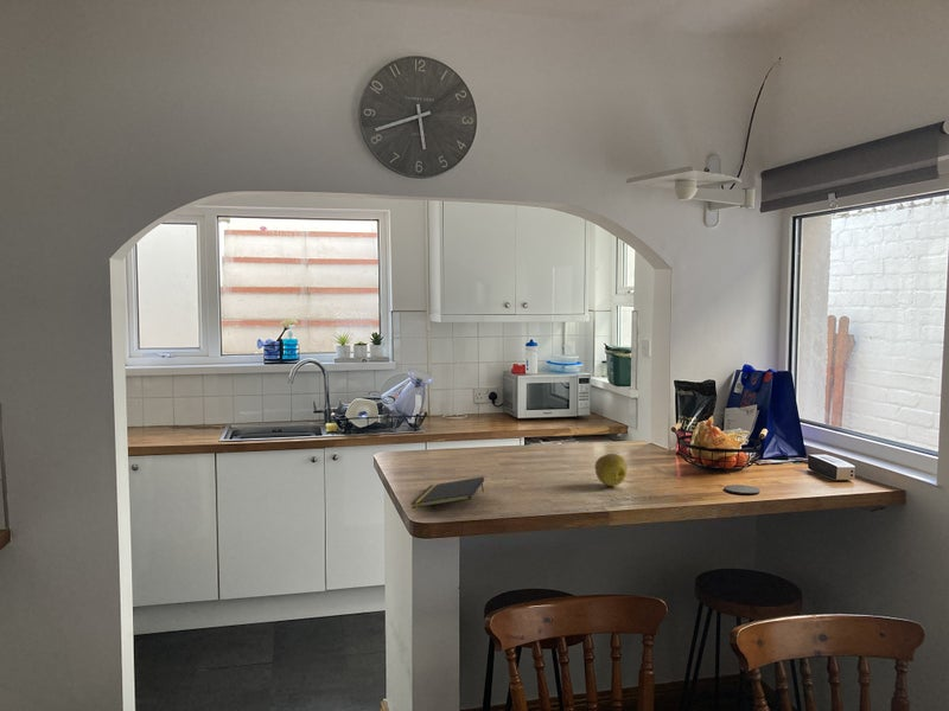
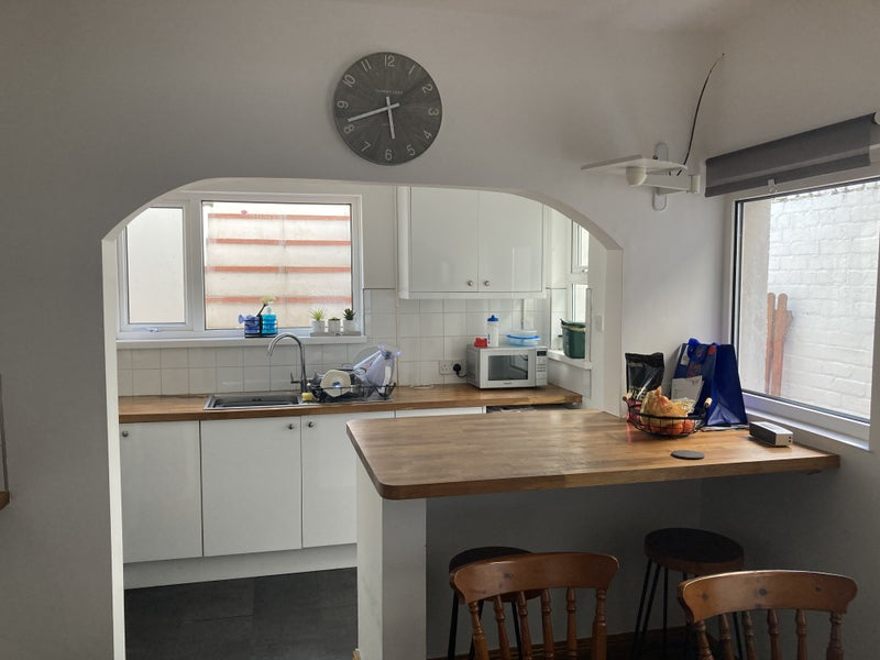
- notepad [409,475,485,510]
- fruit [594,453,629,487]
